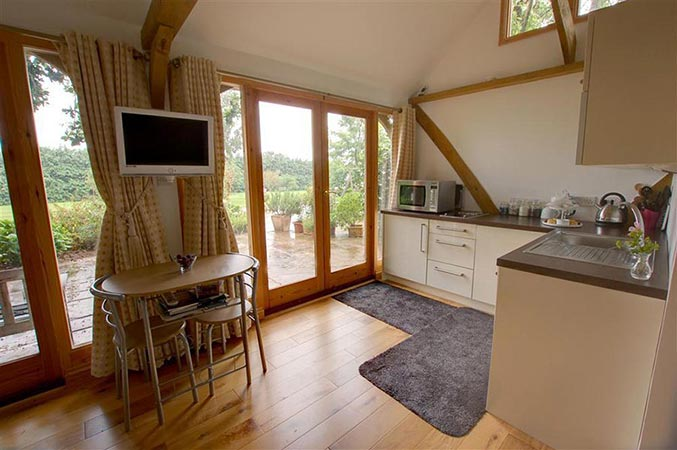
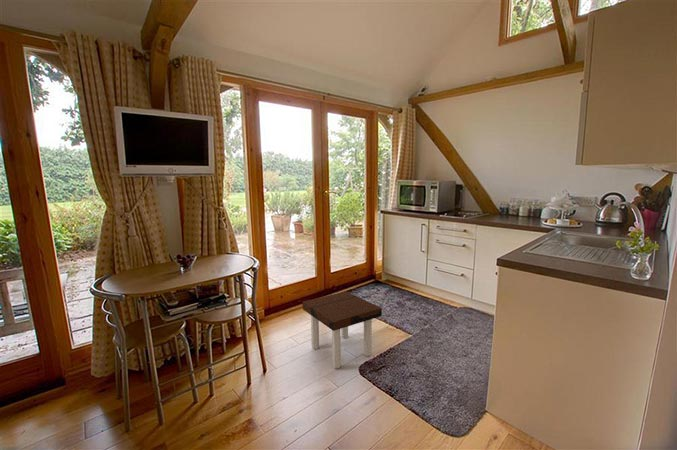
+ side table [301,291,383,369]
